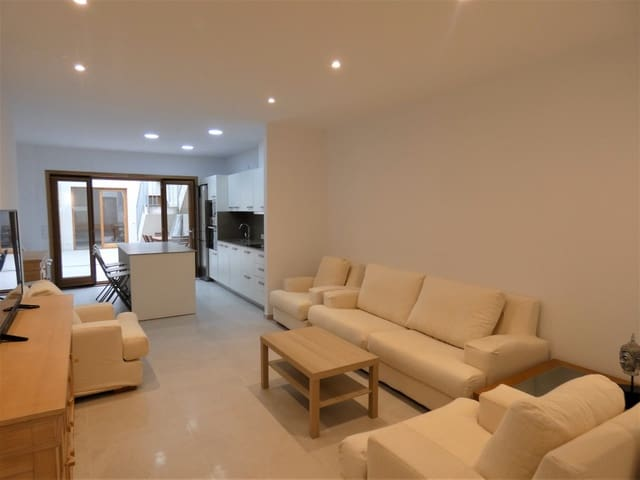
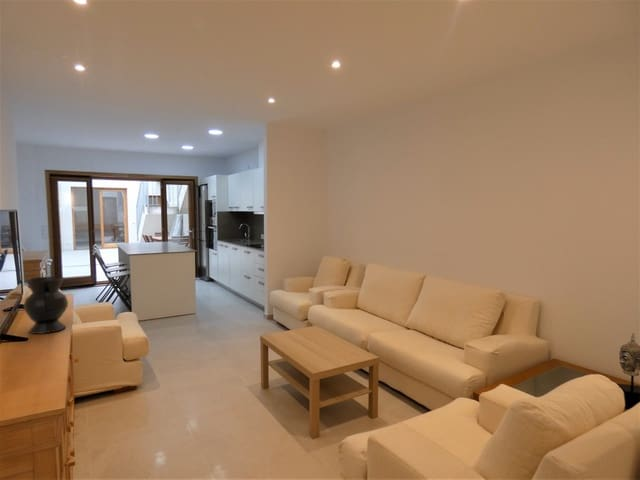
+ decorative vase [23,275,69,335]
